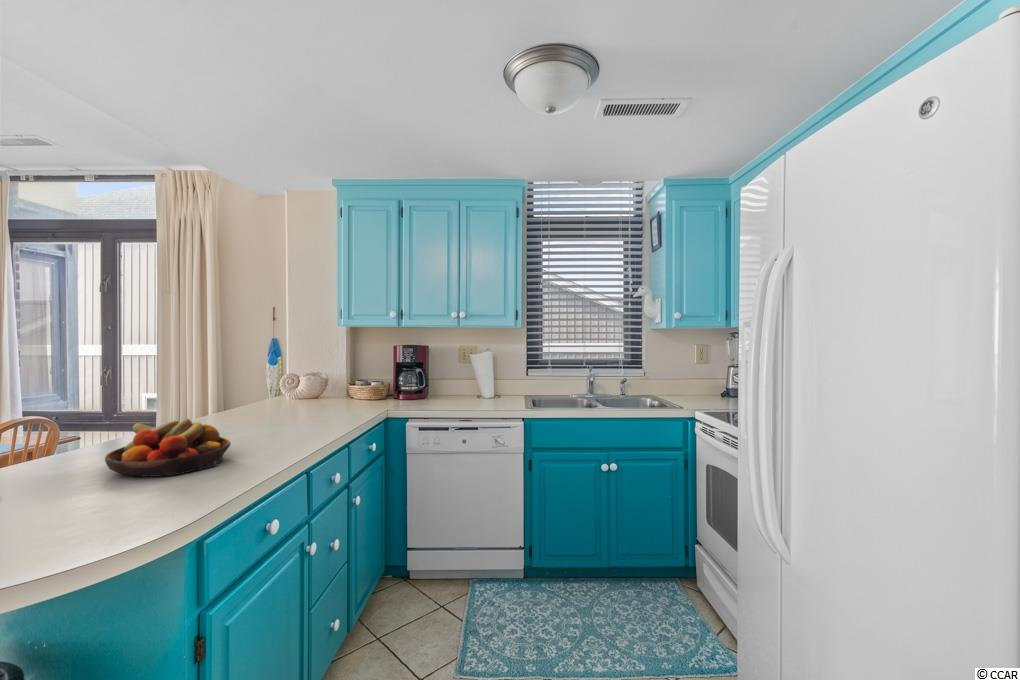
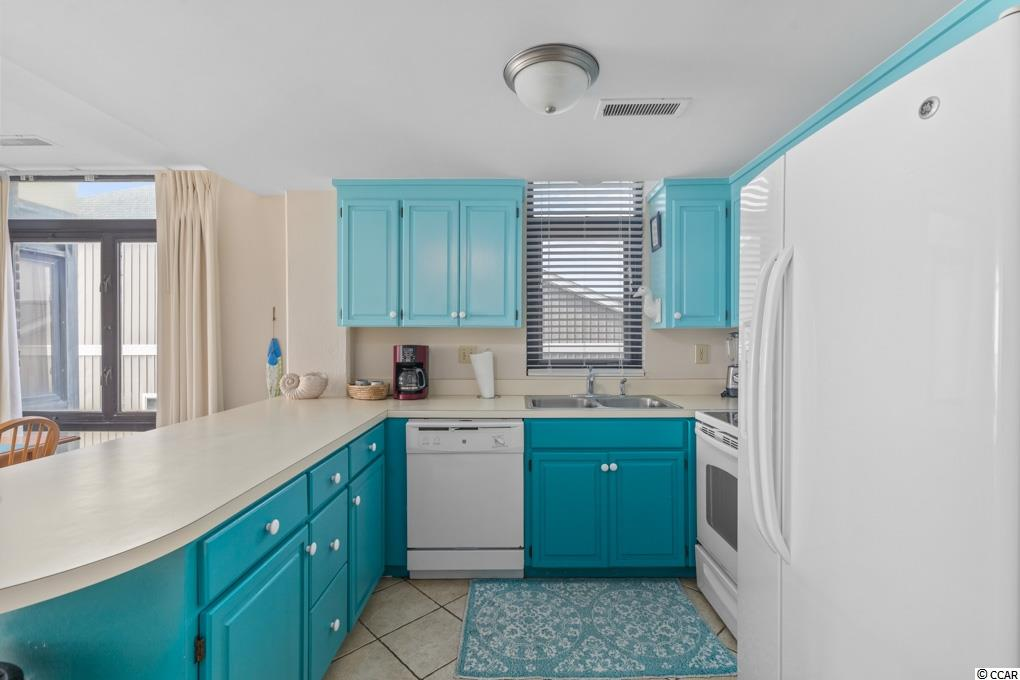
- fruit bowl [104,418,231,478]
